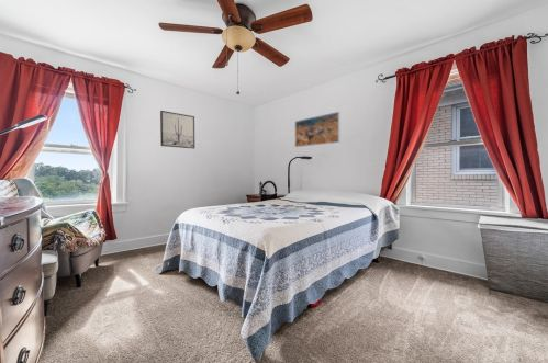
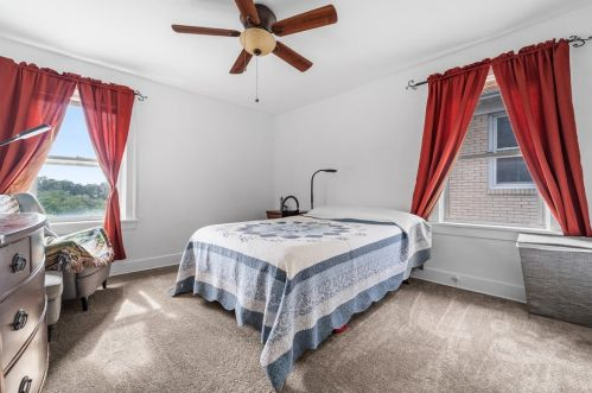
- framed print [294,111,340,148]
- wall art [159,110,195,149]
